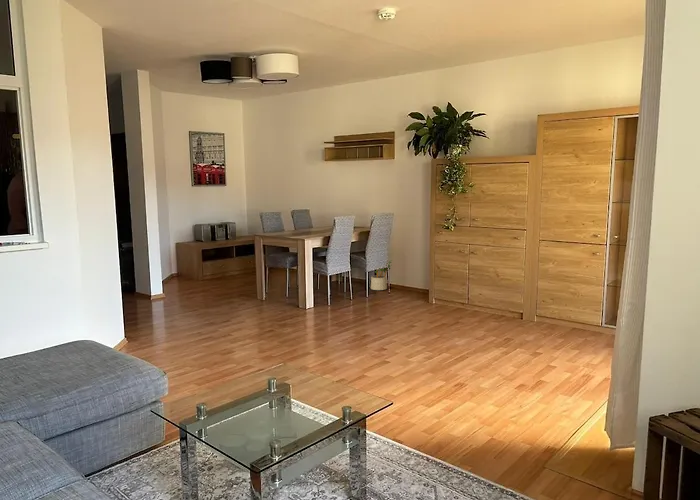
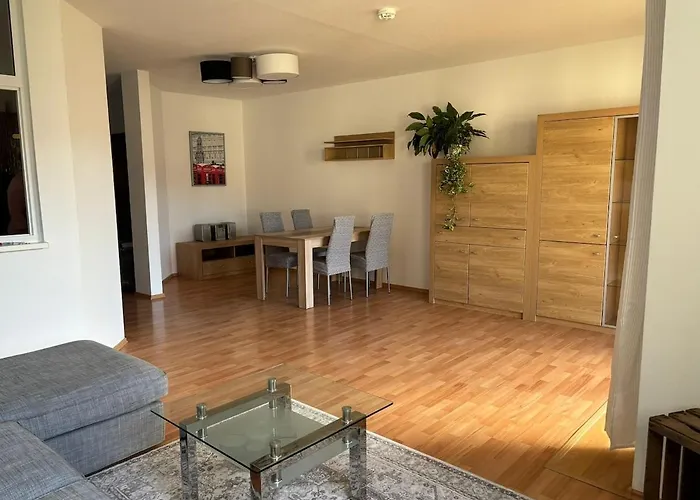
- potted plant [370,259,393,291]
